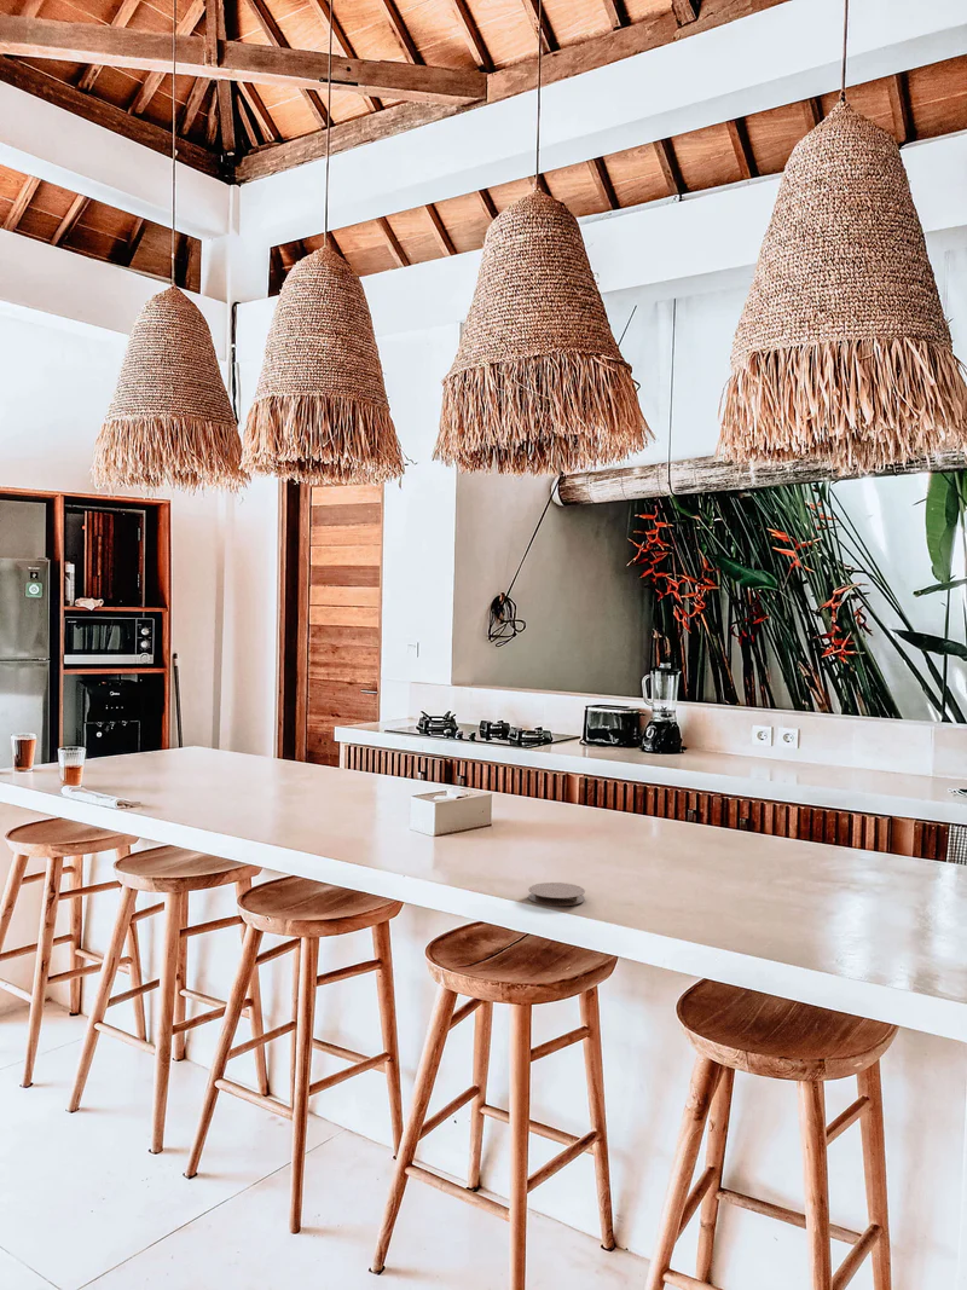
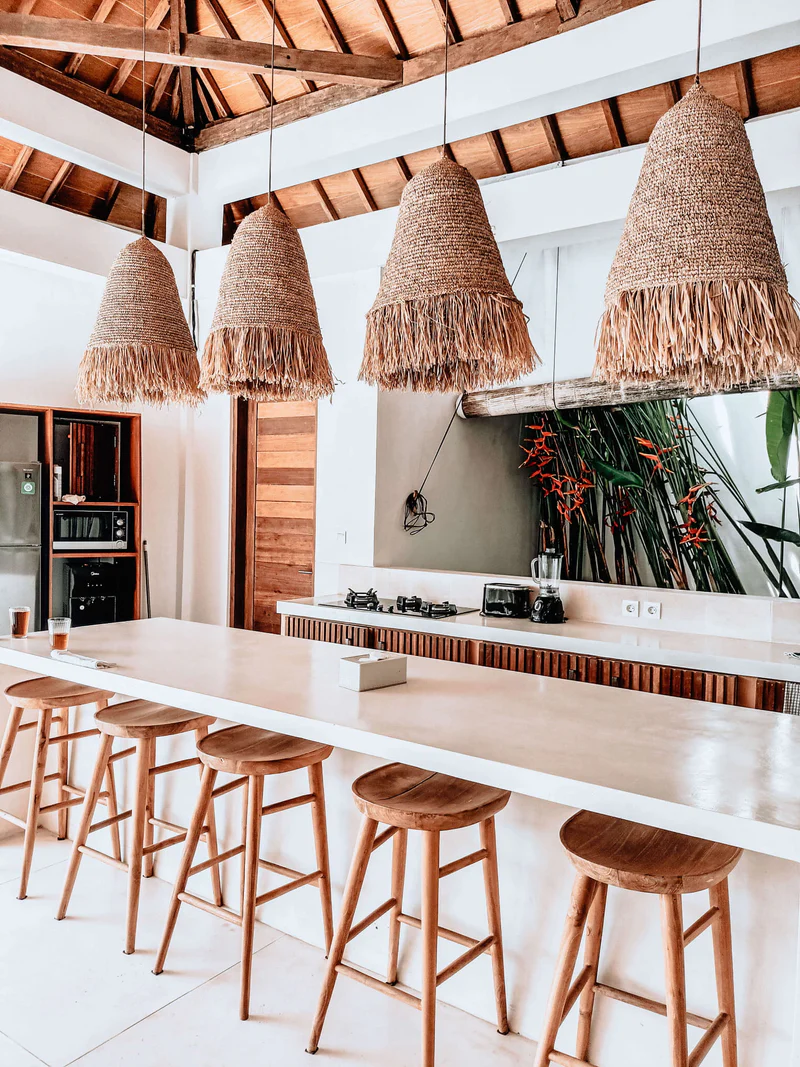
- coaster [527,881,586,907]
